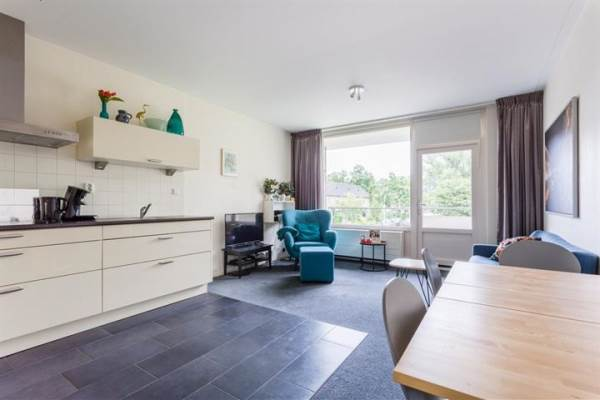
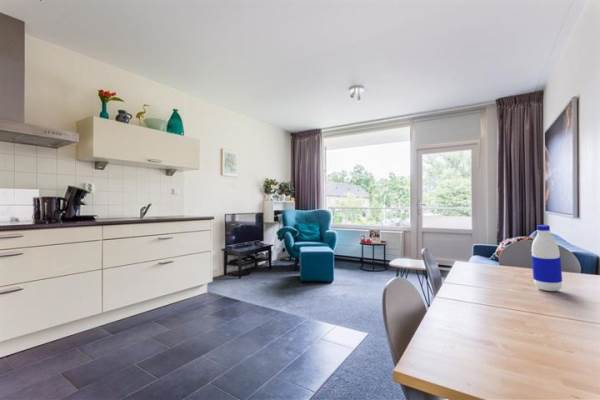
+ water bottle [531,224,563,292]
